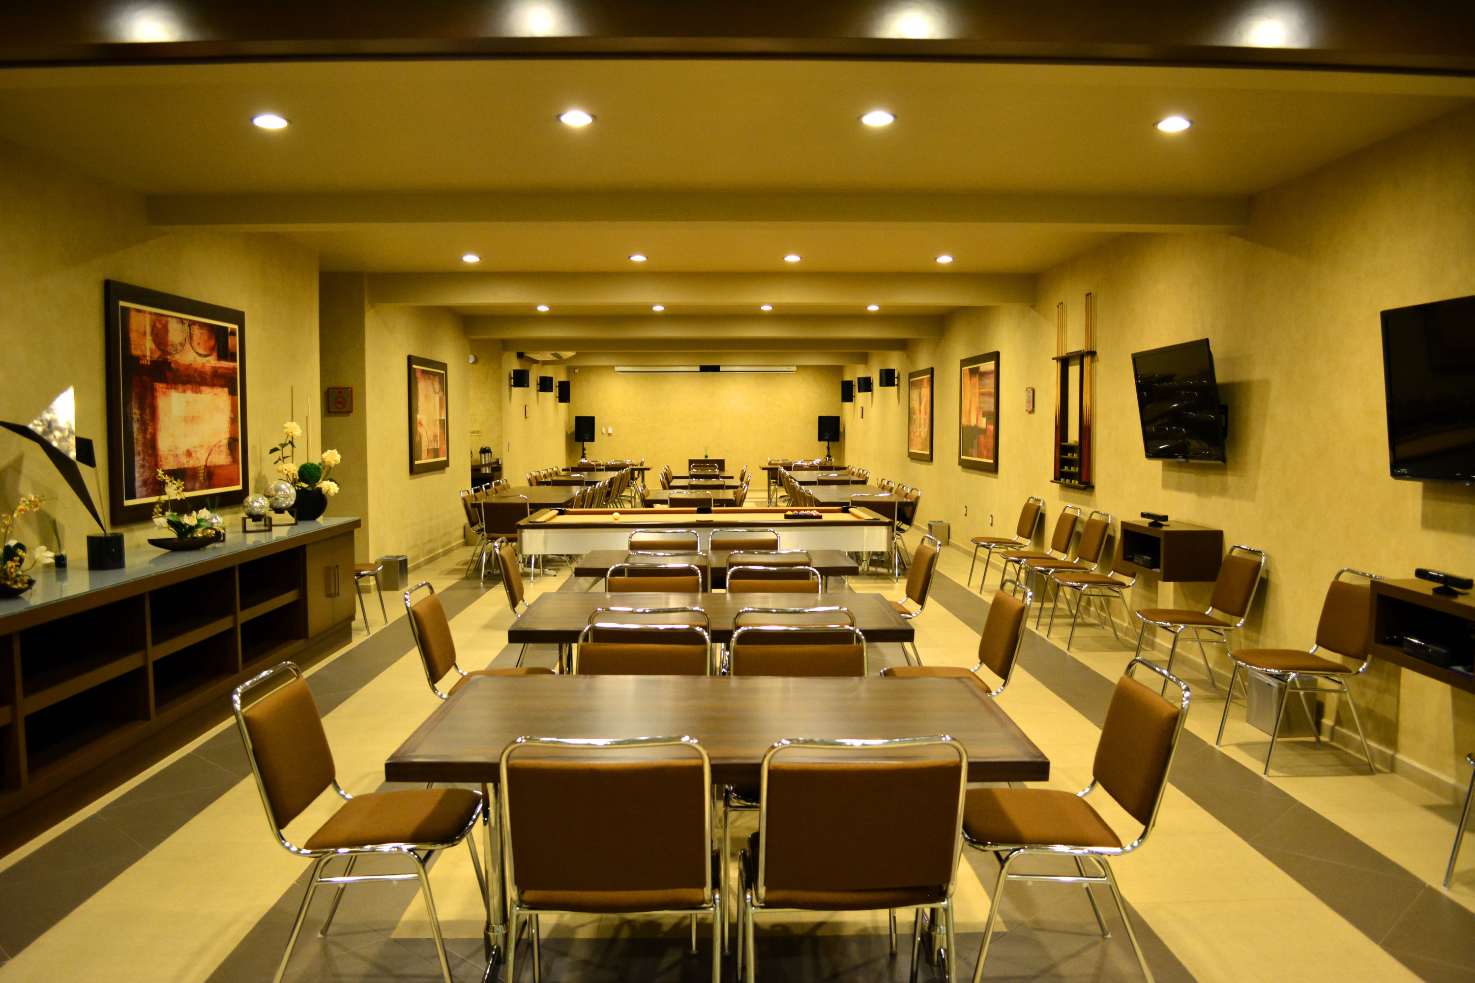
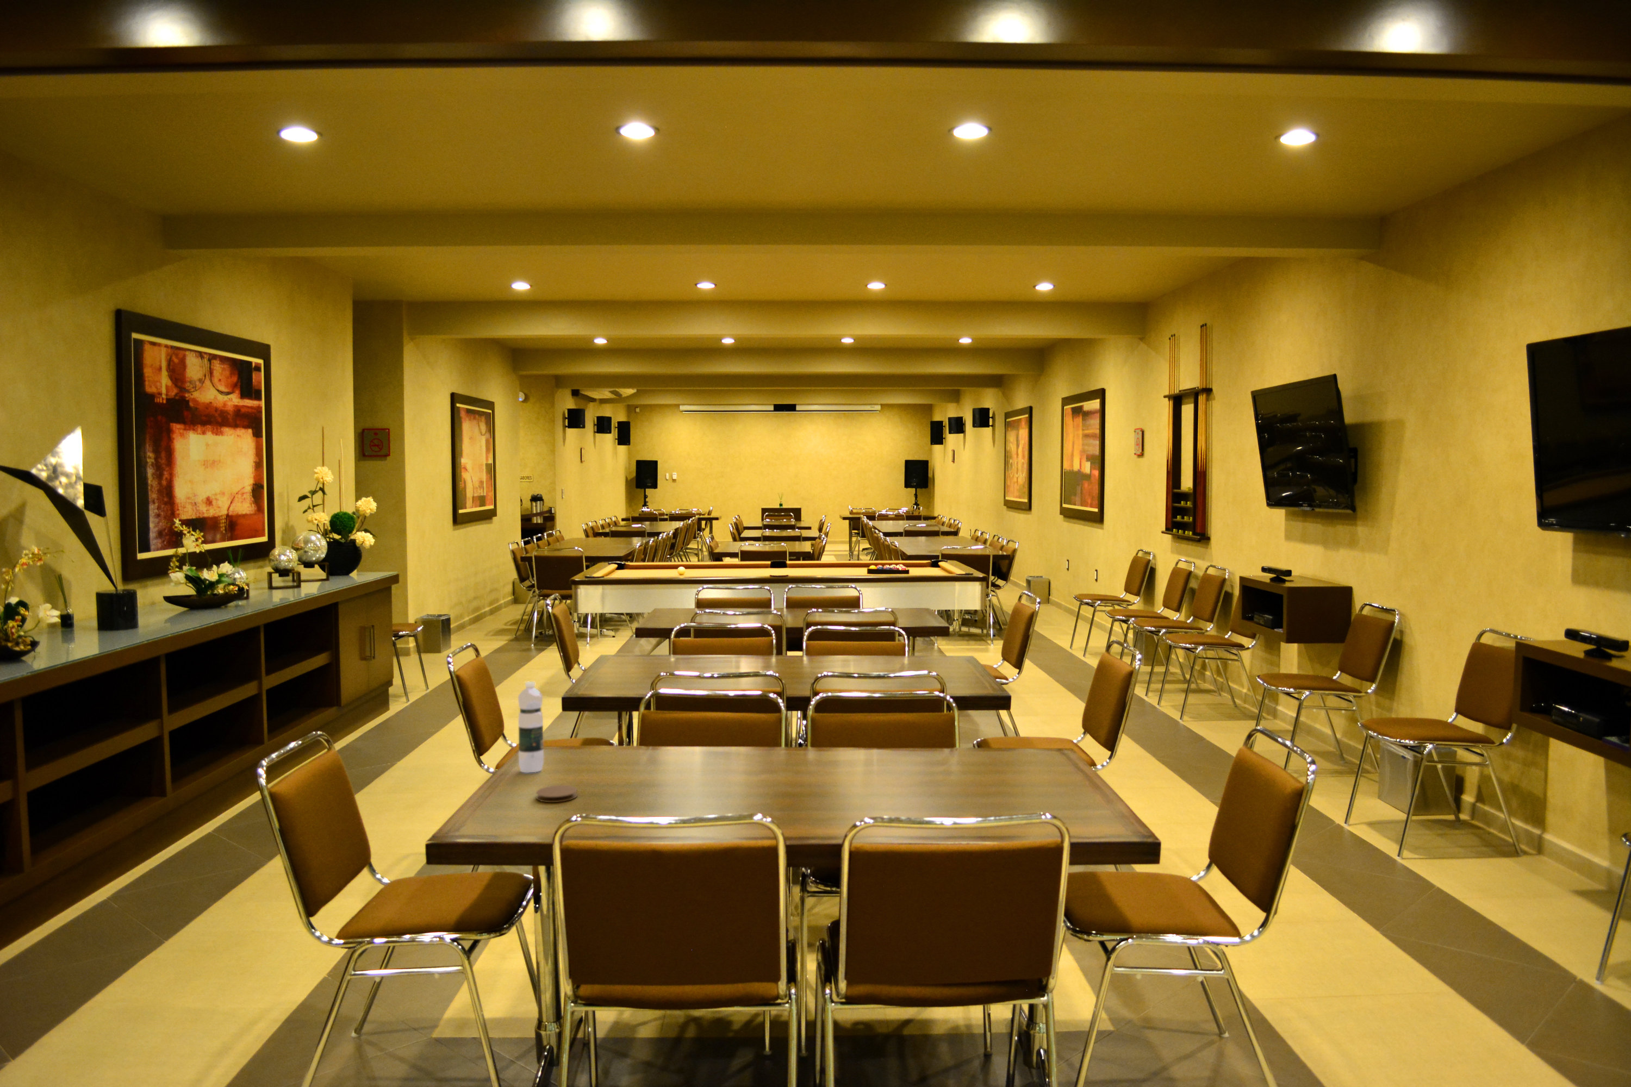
+ coaster [535,785,578,803]
+ water bottle [517,681,544,774]
